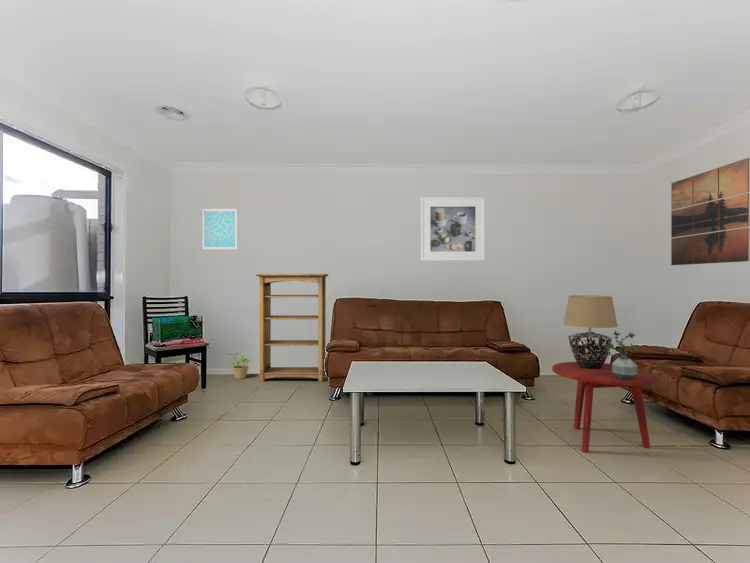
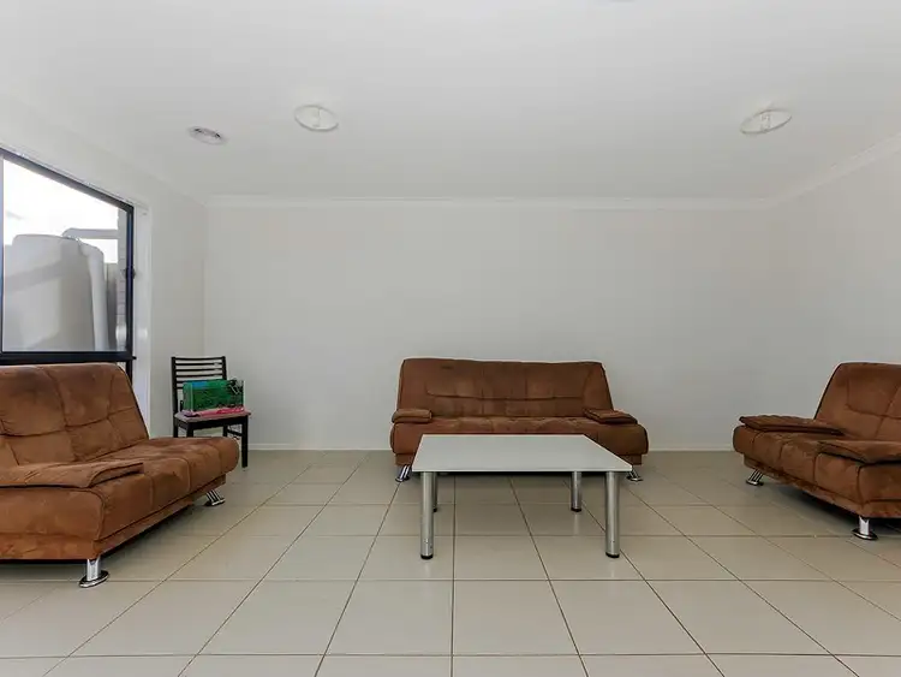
- side table [551,361,655,454]
- wall art [202,207,238,251]
- table lamp [563,295,619,369]
- potted plant [604,330,638,380]
- potted plant [226,352,251,380]
- bookshelf [255,273,329,383]
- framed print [420,196,486,262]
- wall art [670,157,750,266]
